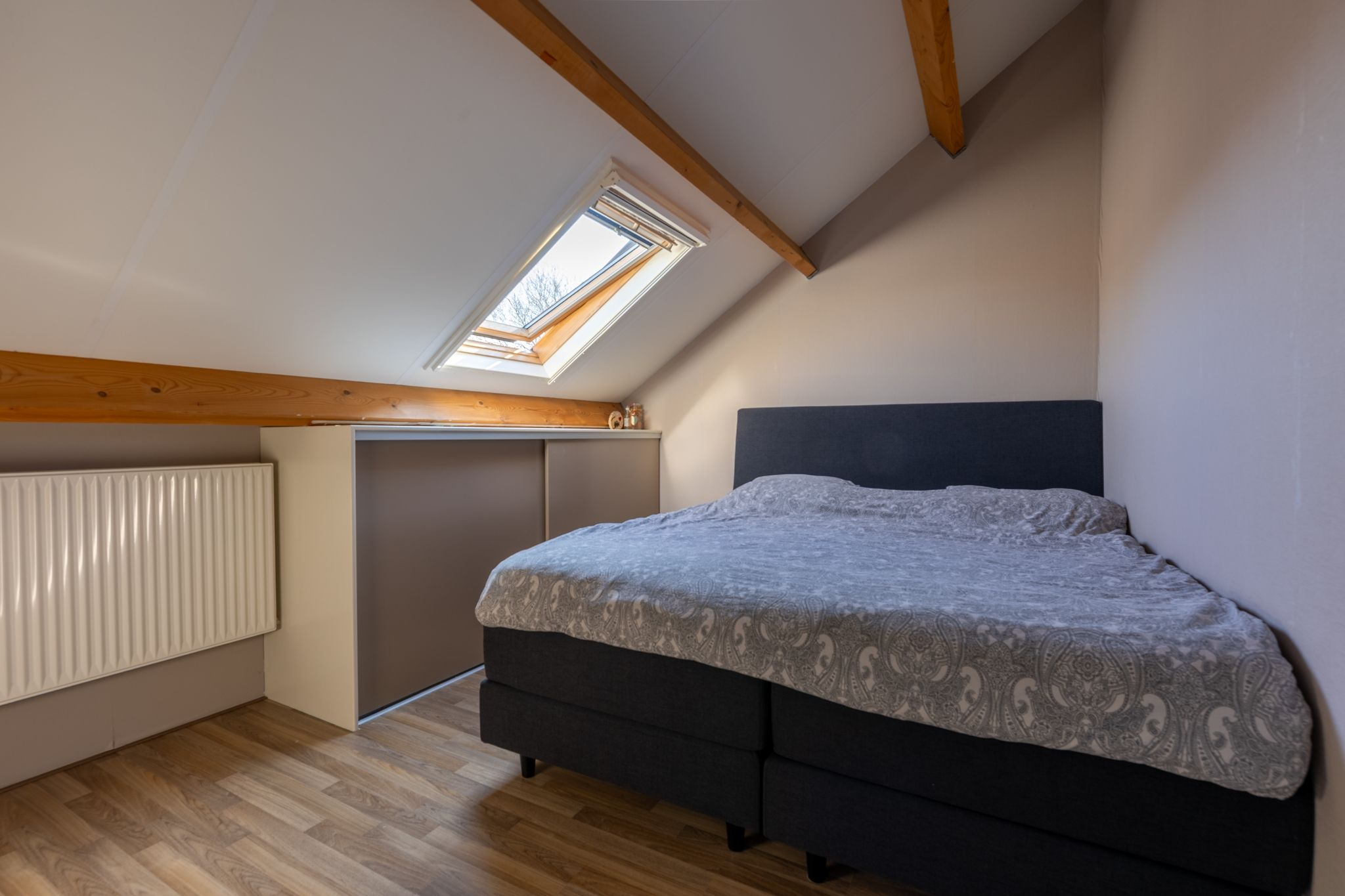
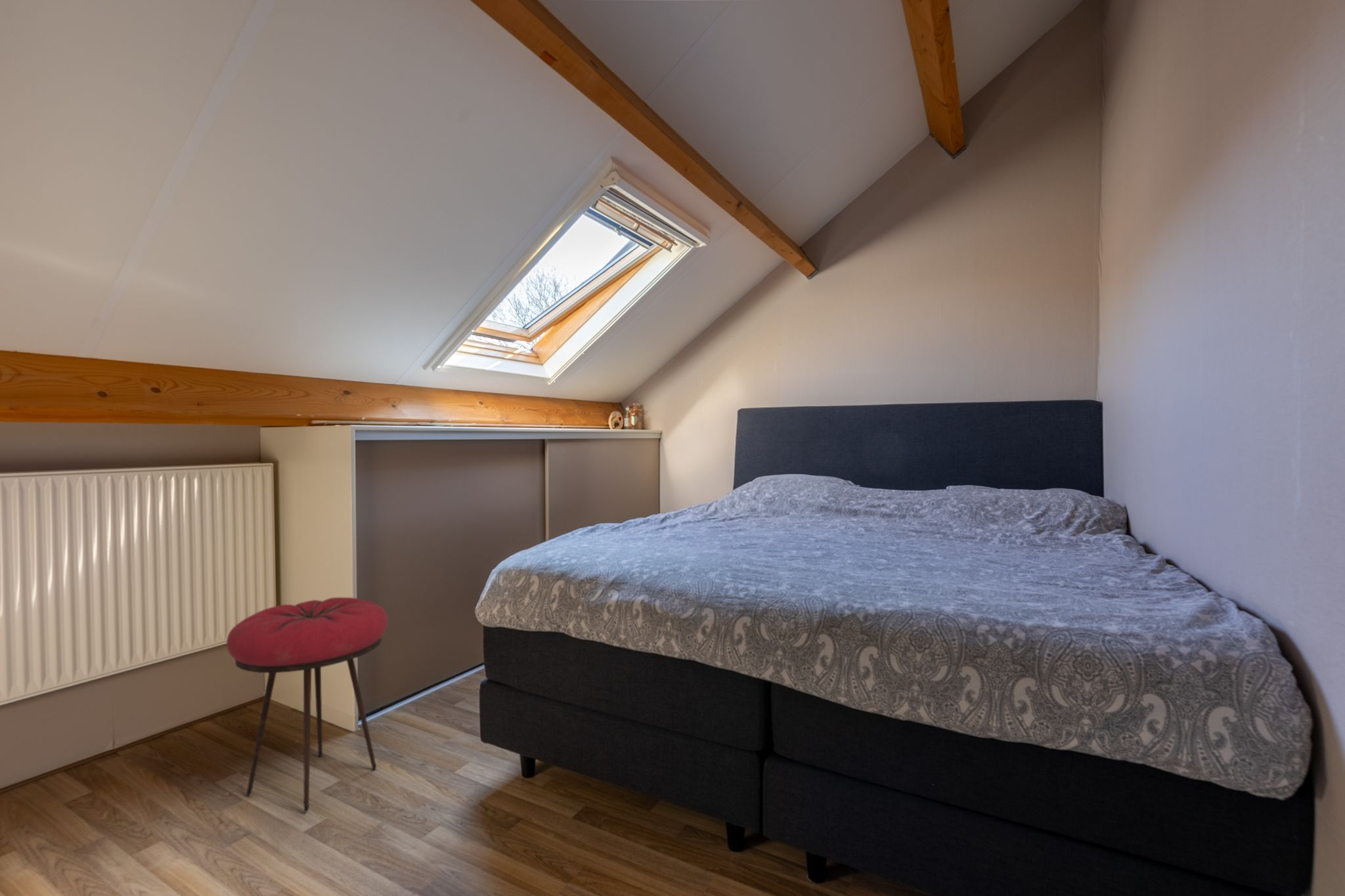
+ stool [226,597,389,813]
